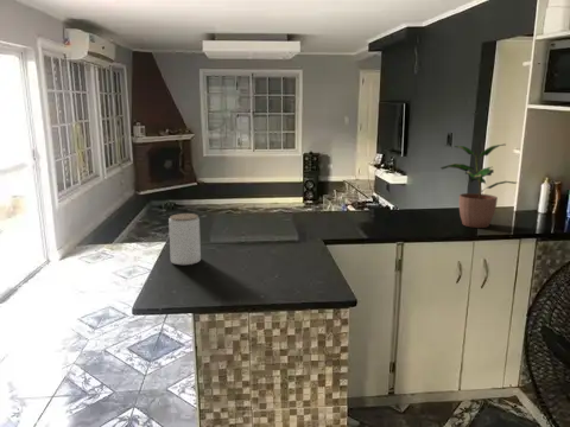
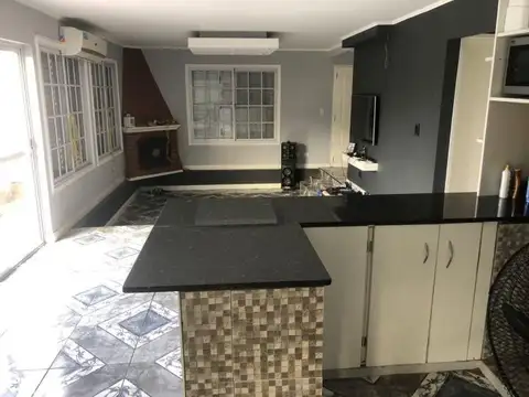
- potted plant [439,142,518,229]
- jar [167,212,202,266]
